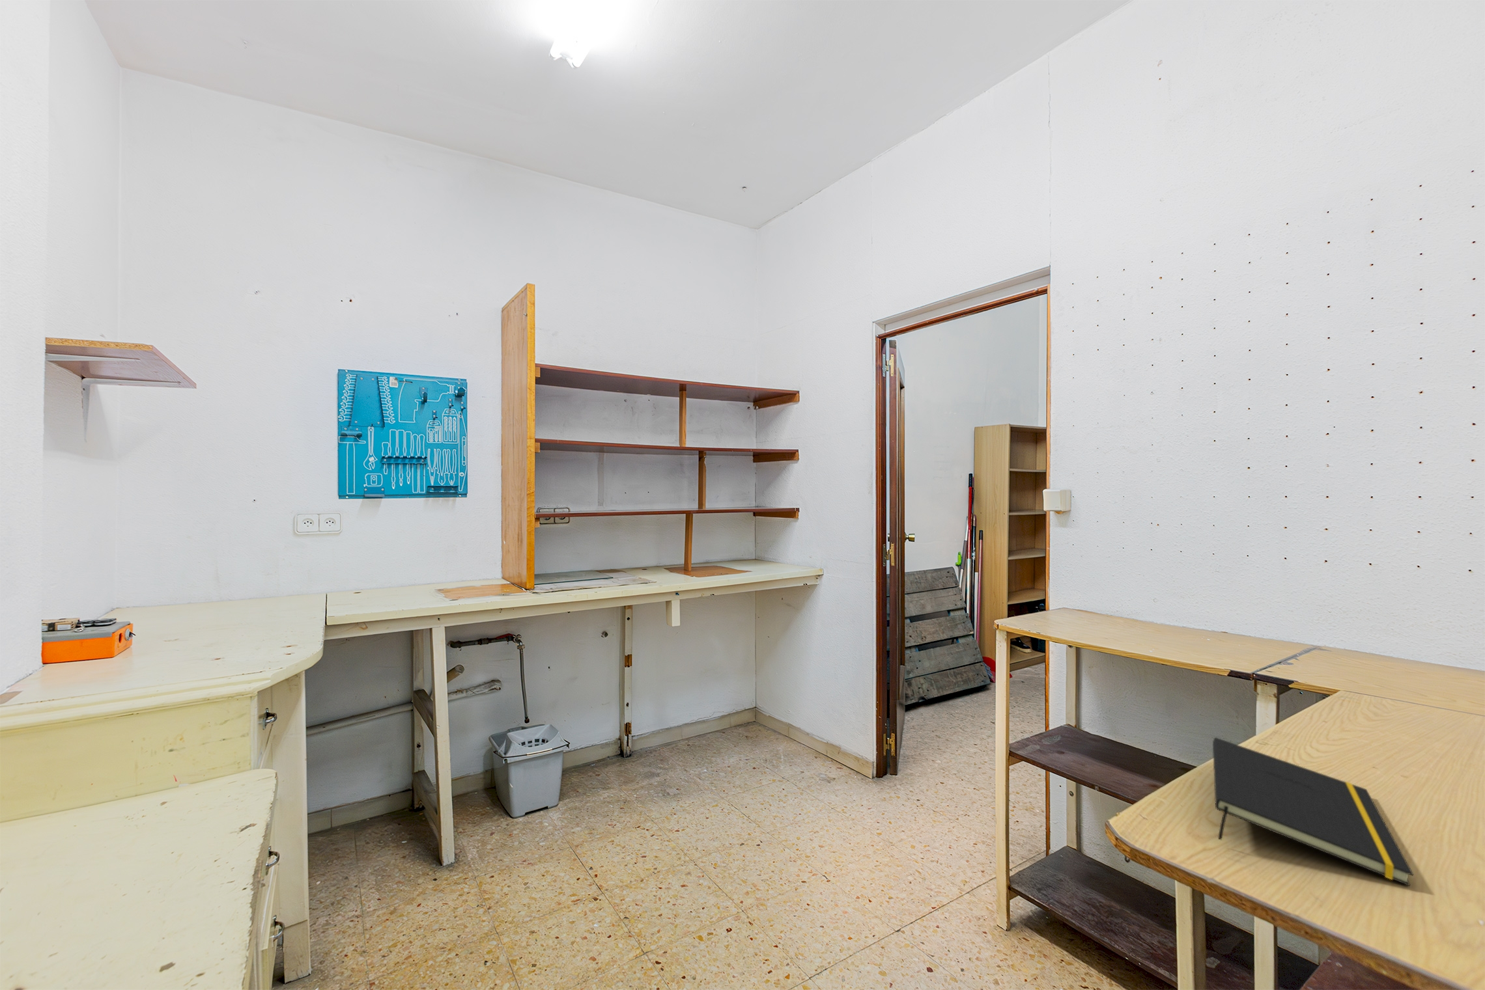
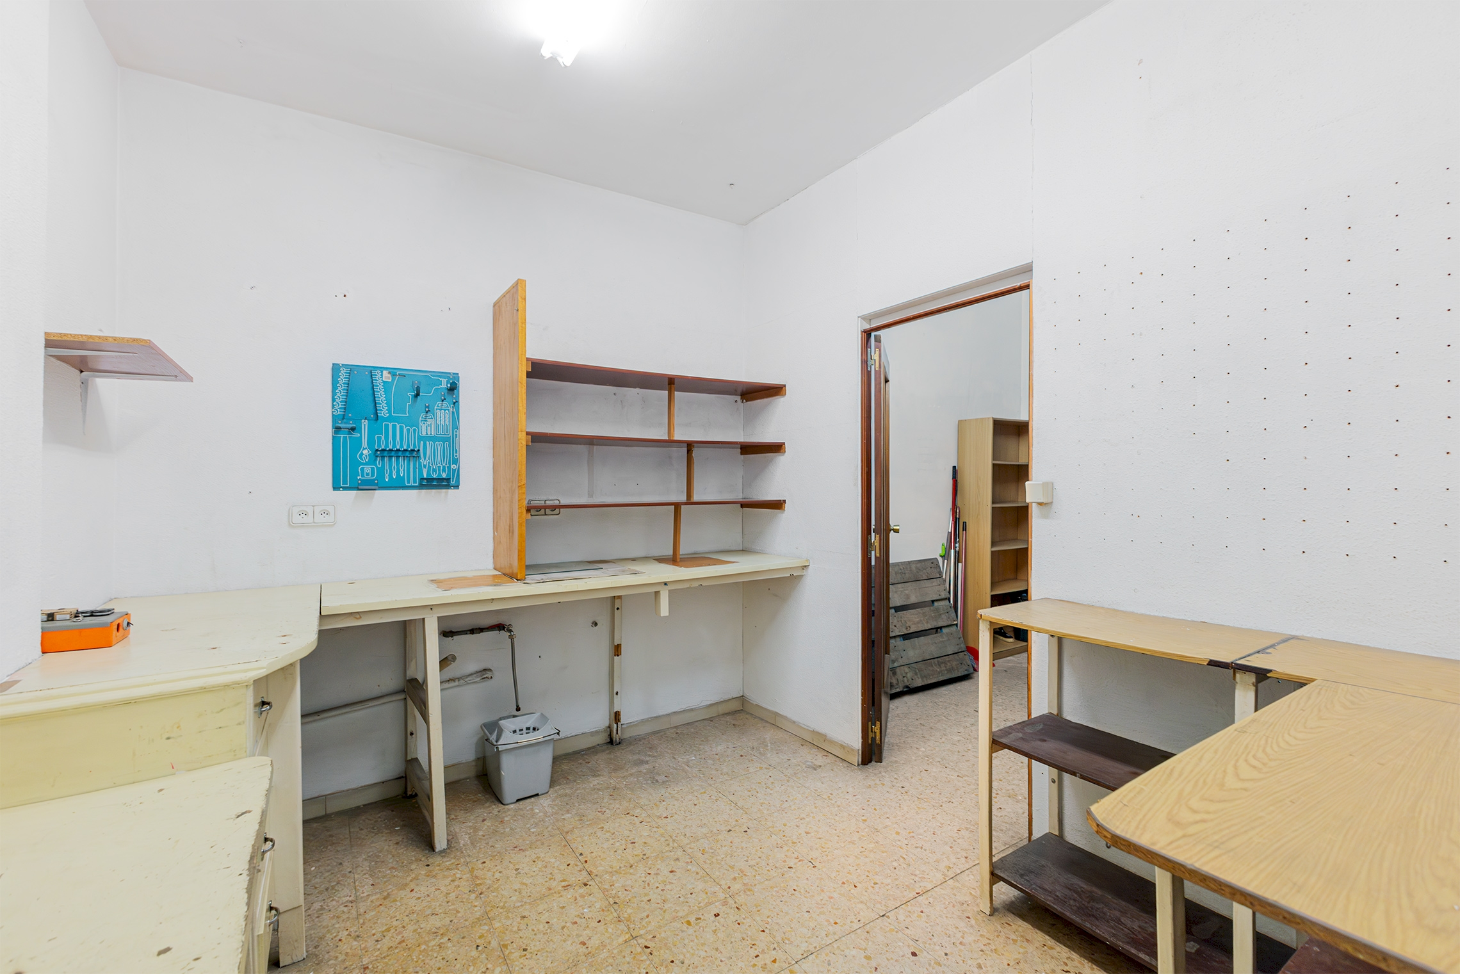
- notepad [1212,737,1414,886]
